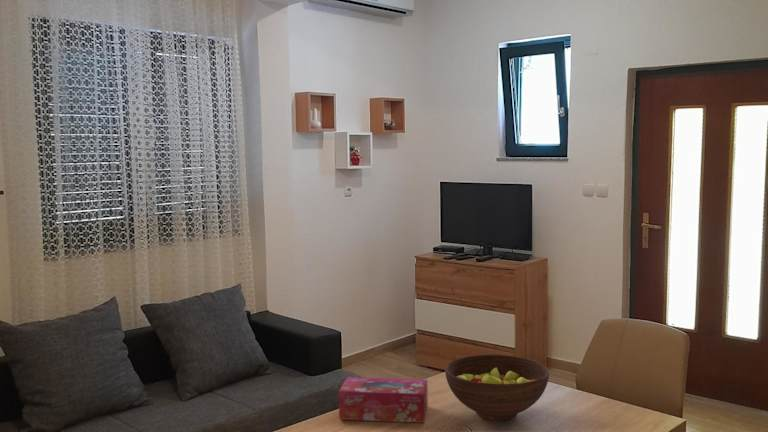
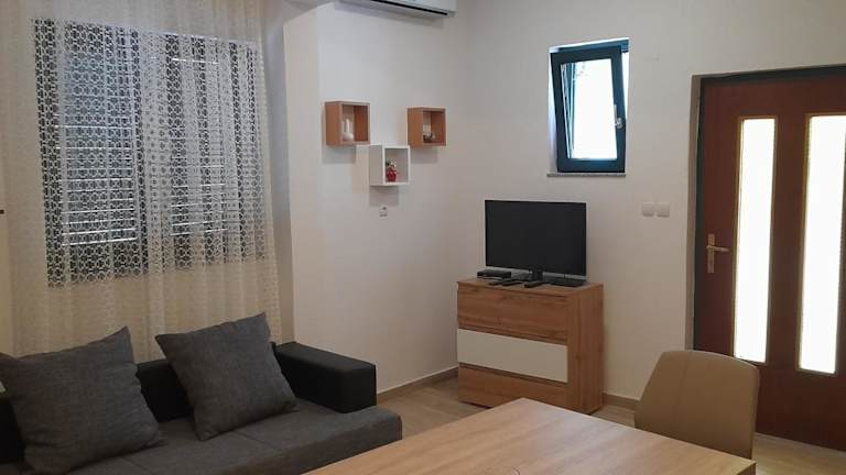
- tissue box [338,376,429,424]
- fruit bowl [444,354,550,422]
